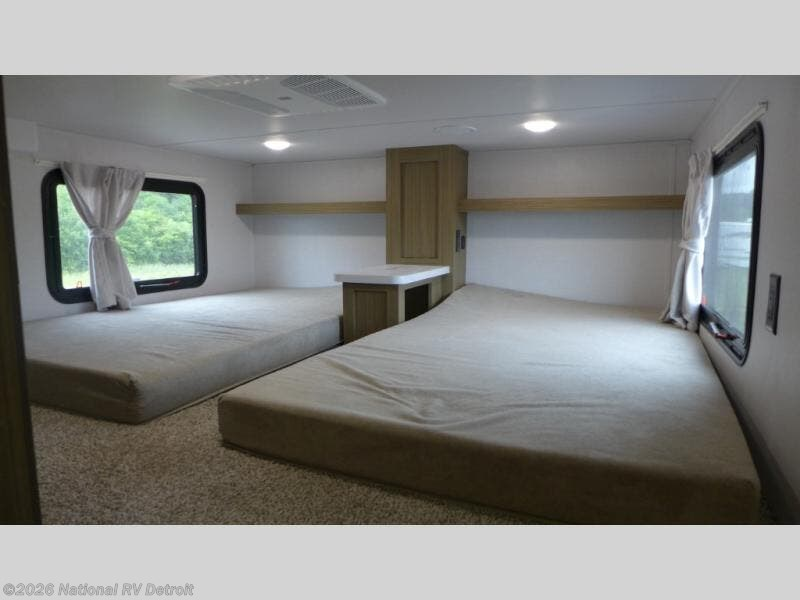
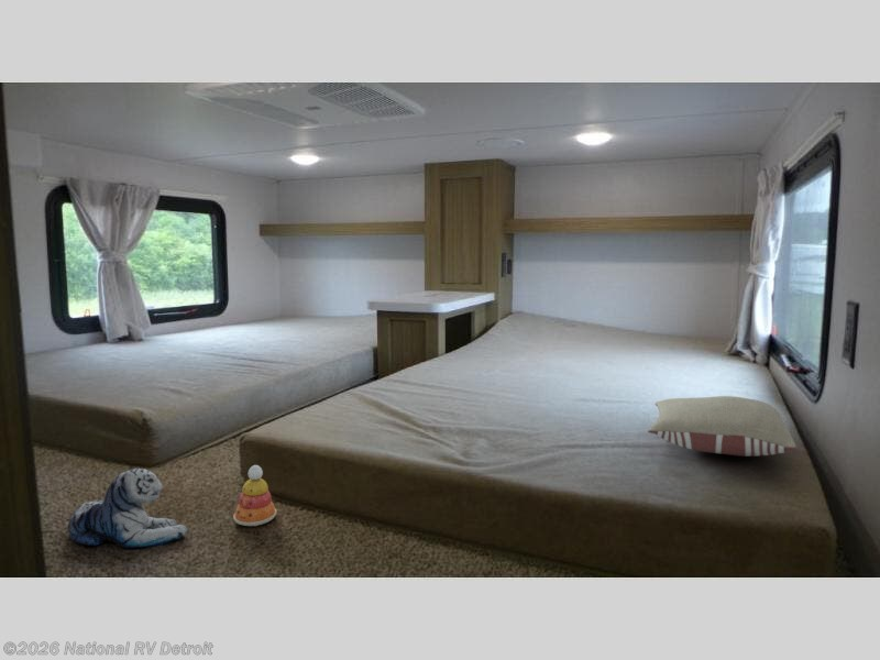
+ stacking toy [232,464,277,527]
+ pillow [647,395,798,458]
+ plush toy [67,466,189,549]
